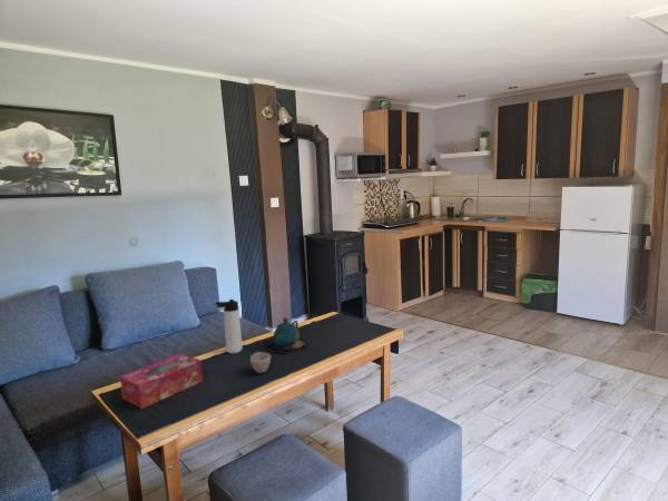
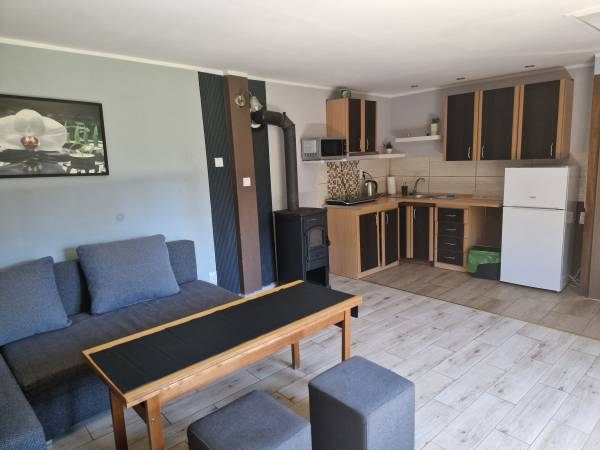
- cup [249,351,272,374]
- thermos bottle [215,298,244,354]
- teapot [265,316,311,355]
- tissue box [119,353,204,410]
